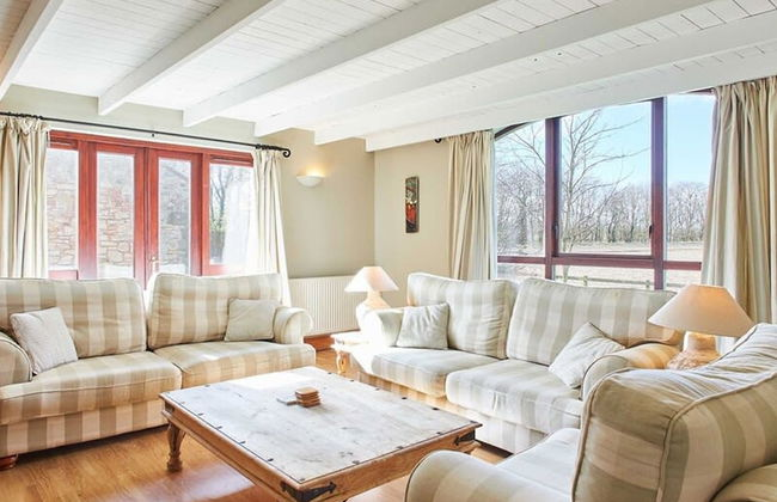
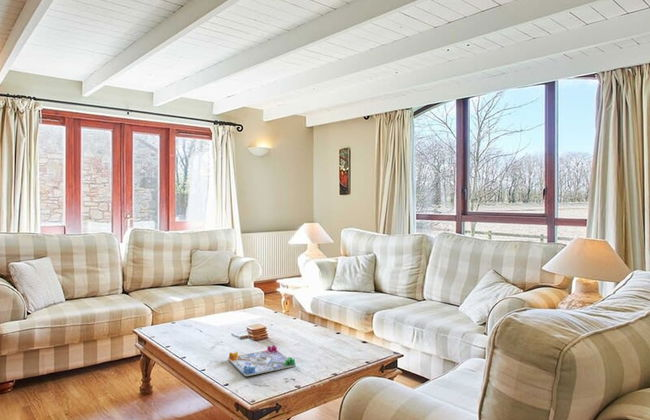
+ board game [227,344,297,377]
